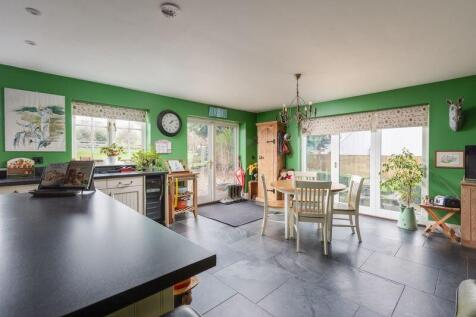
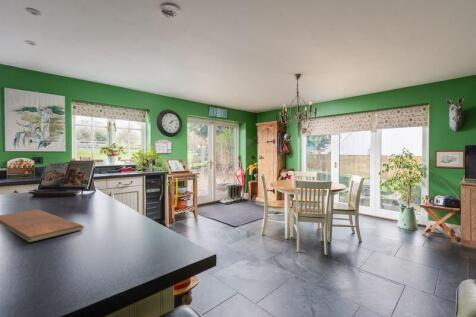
+ chopping board [0,208,85,243]
